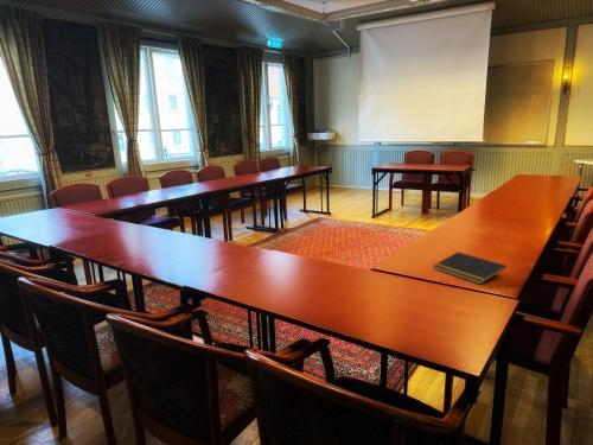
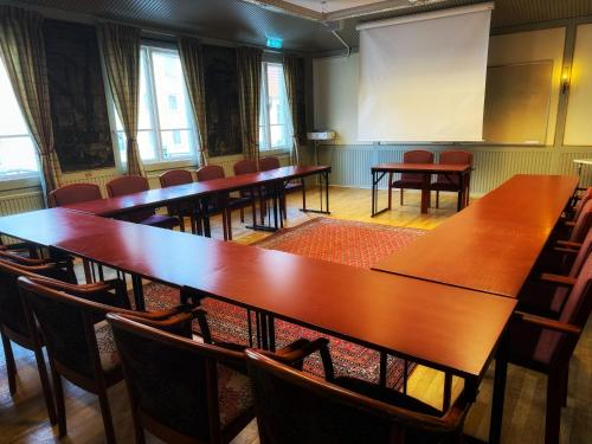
- notepad [432,250,508,285]
